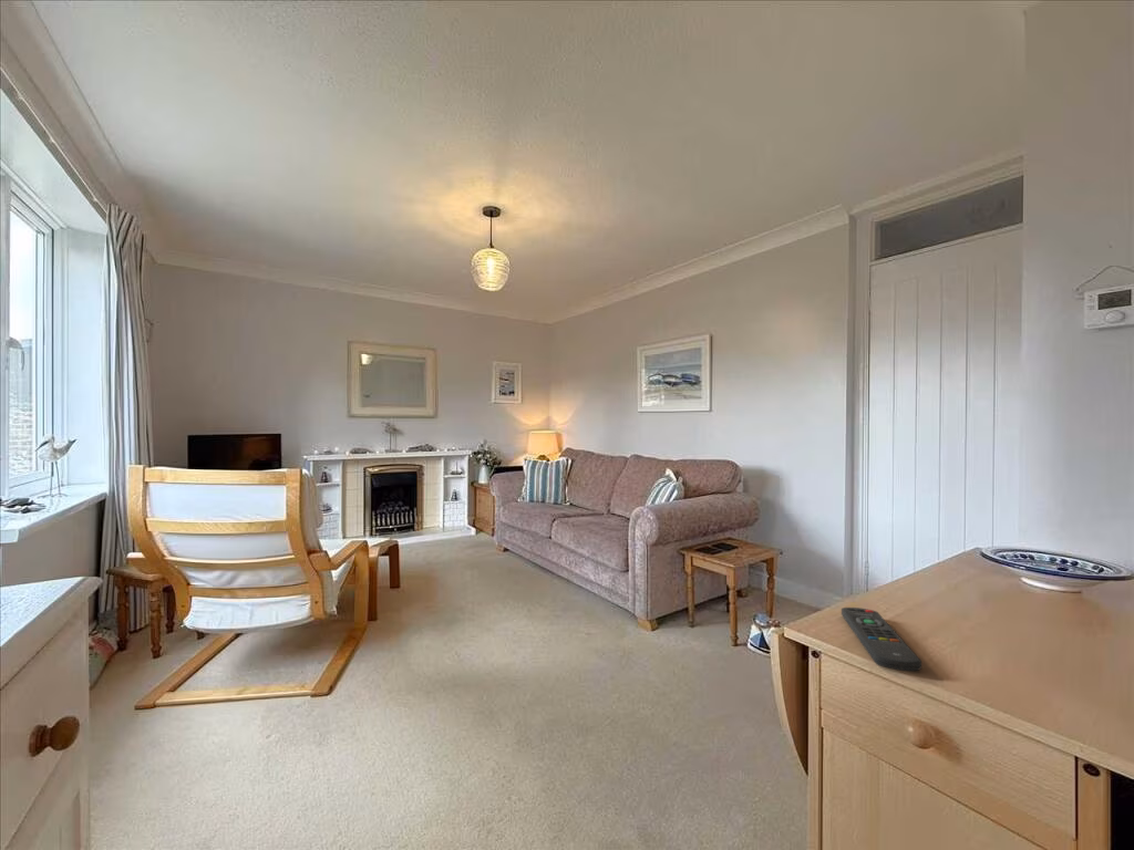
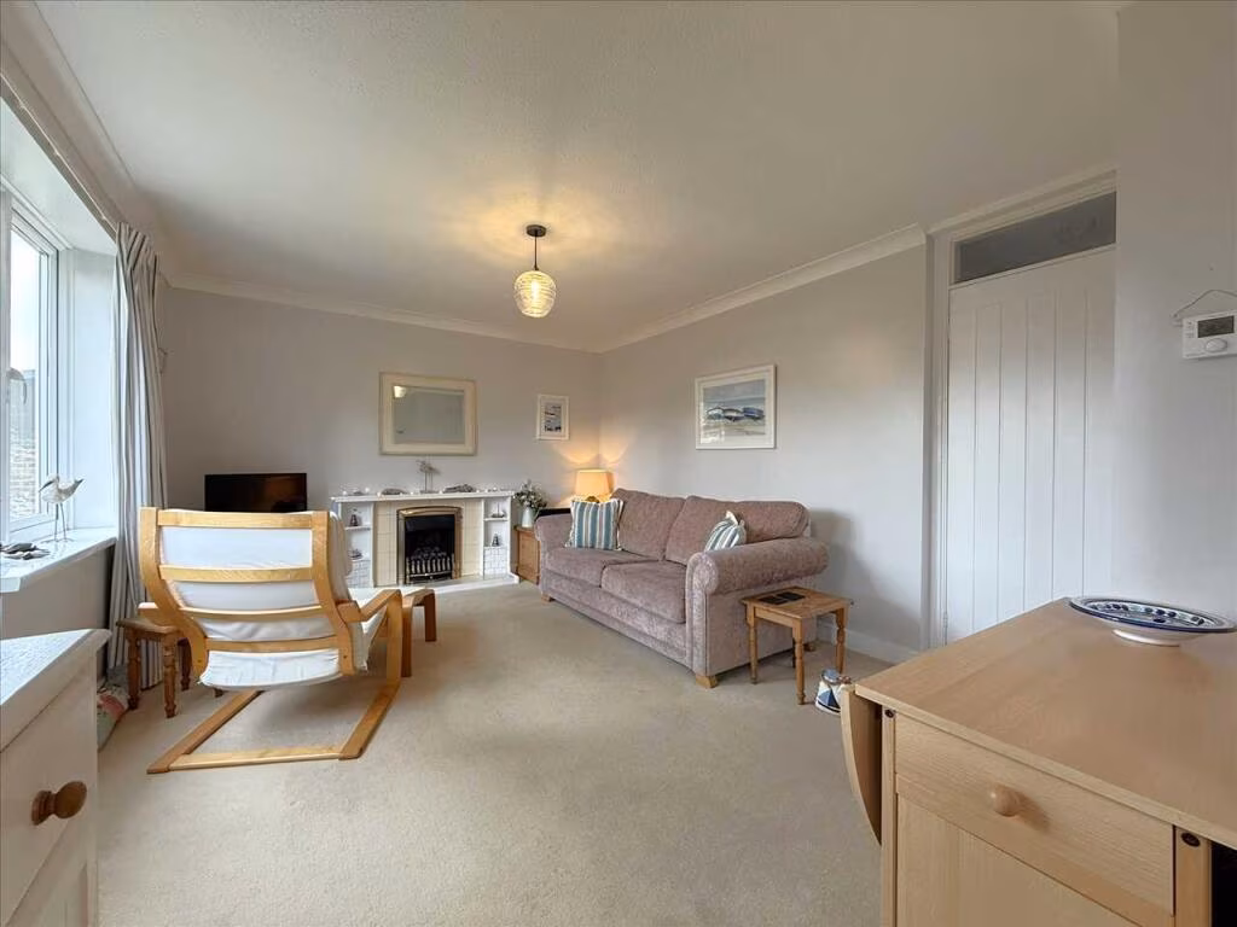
- remote control [841,607,922,672]
